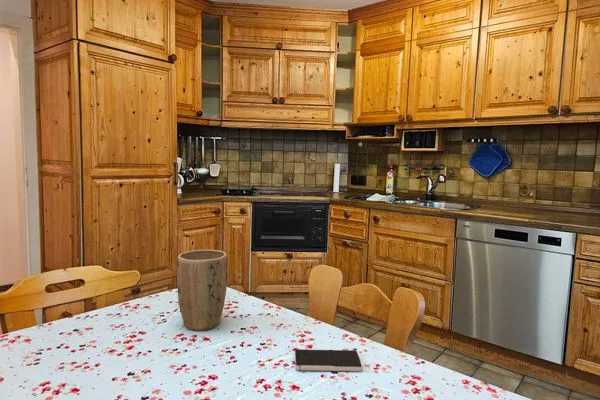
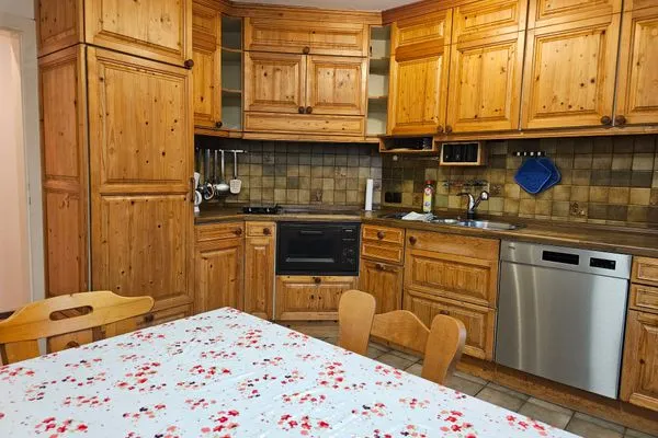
- plant pot [176,249,228,331]
- smartphone [294,348,364,372]
